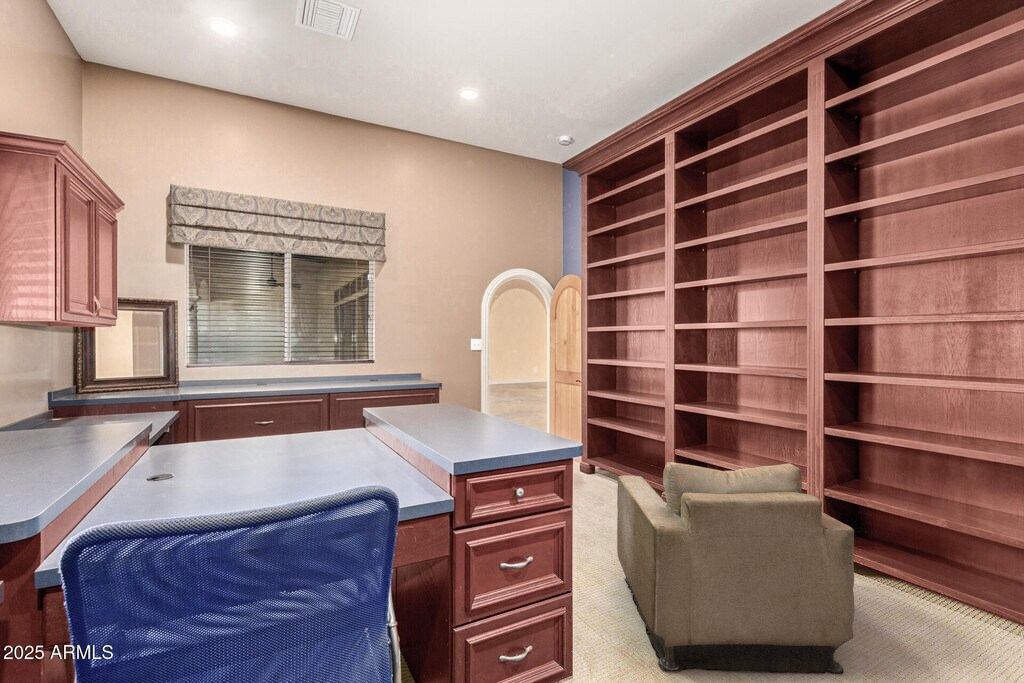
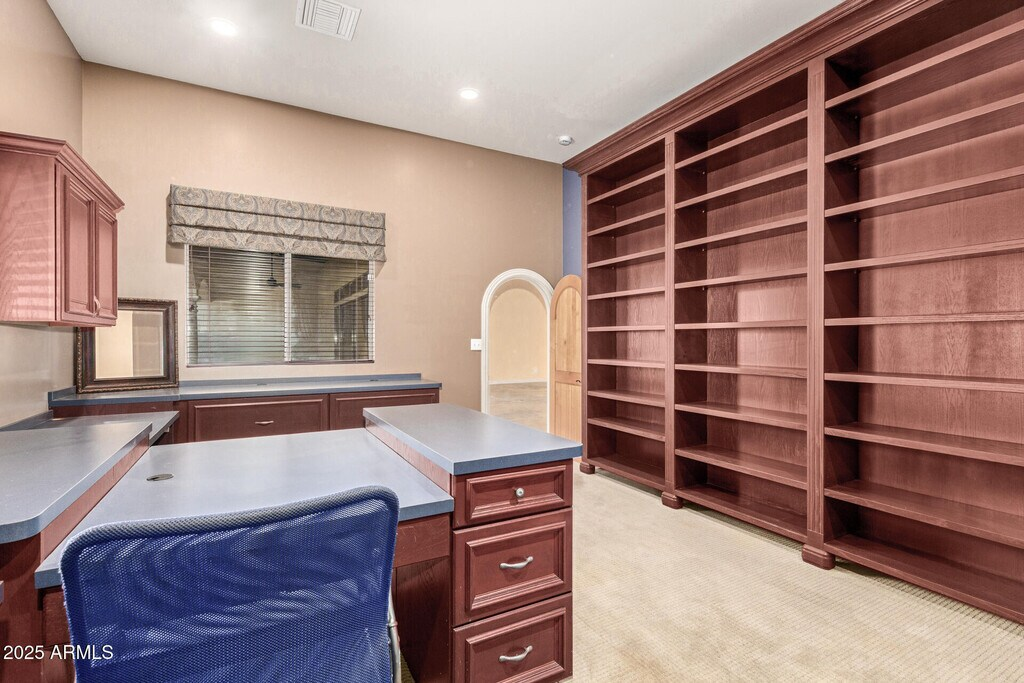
- armchair [616,461,855,675]
